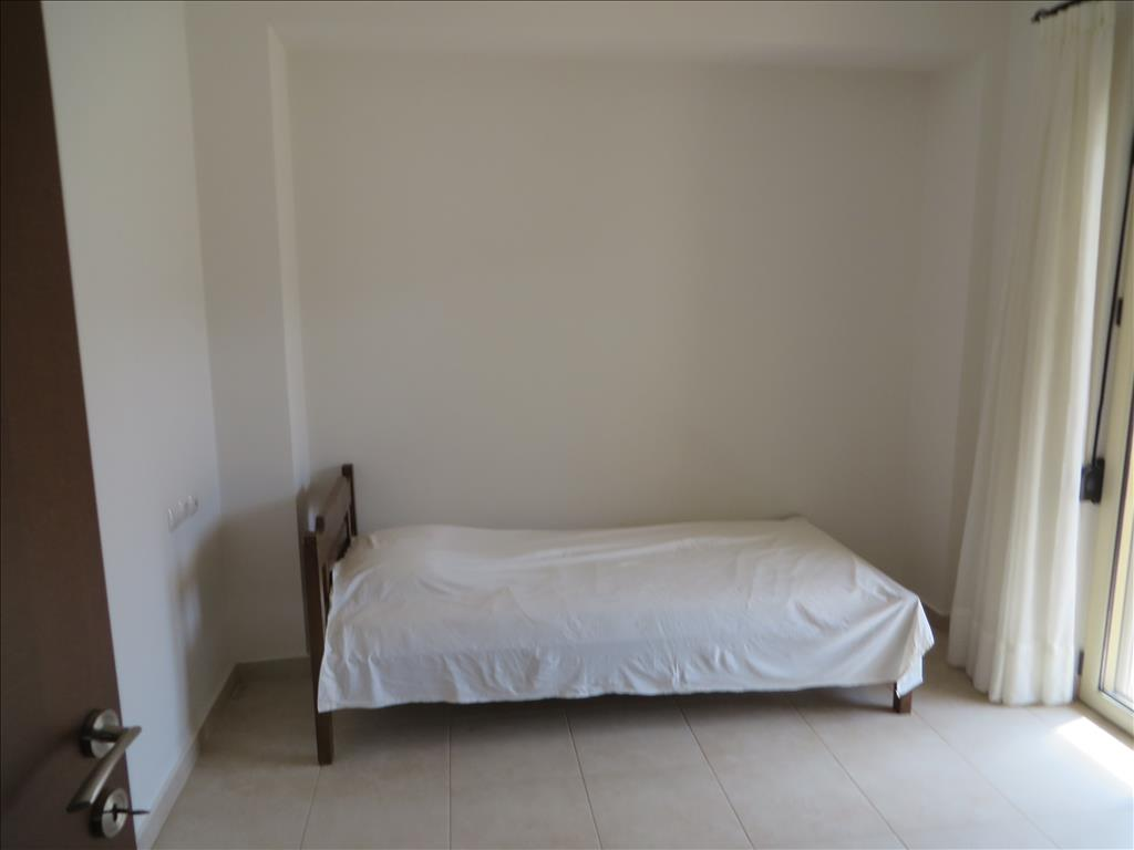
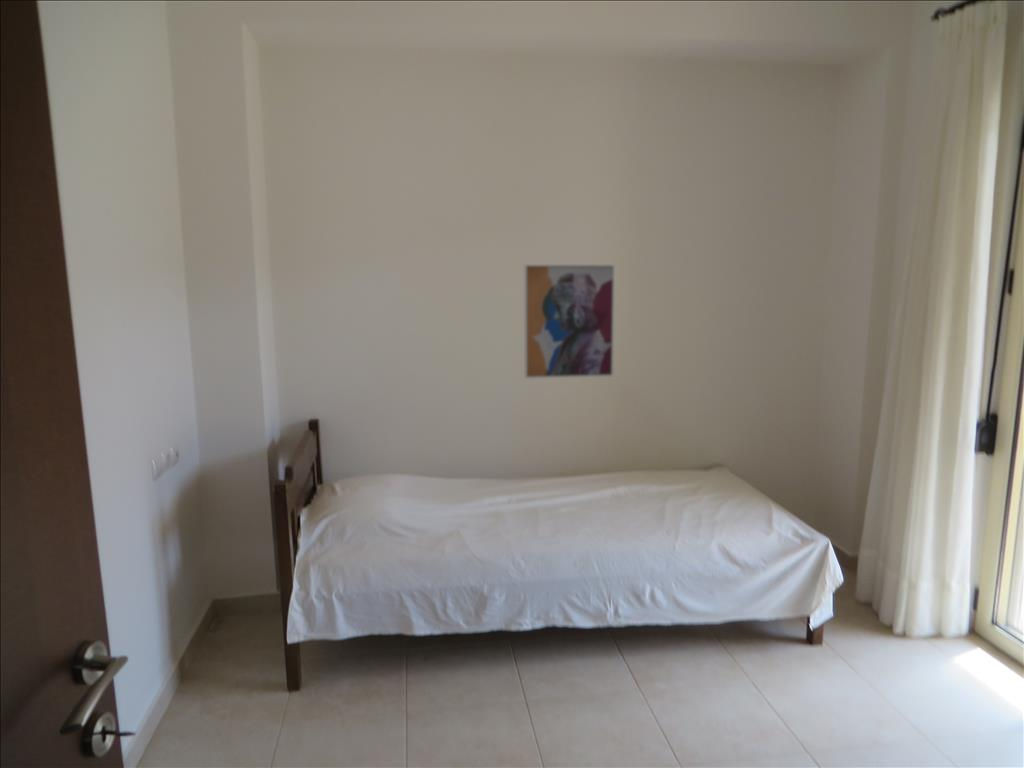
+ wall art [523,263,616,380]
